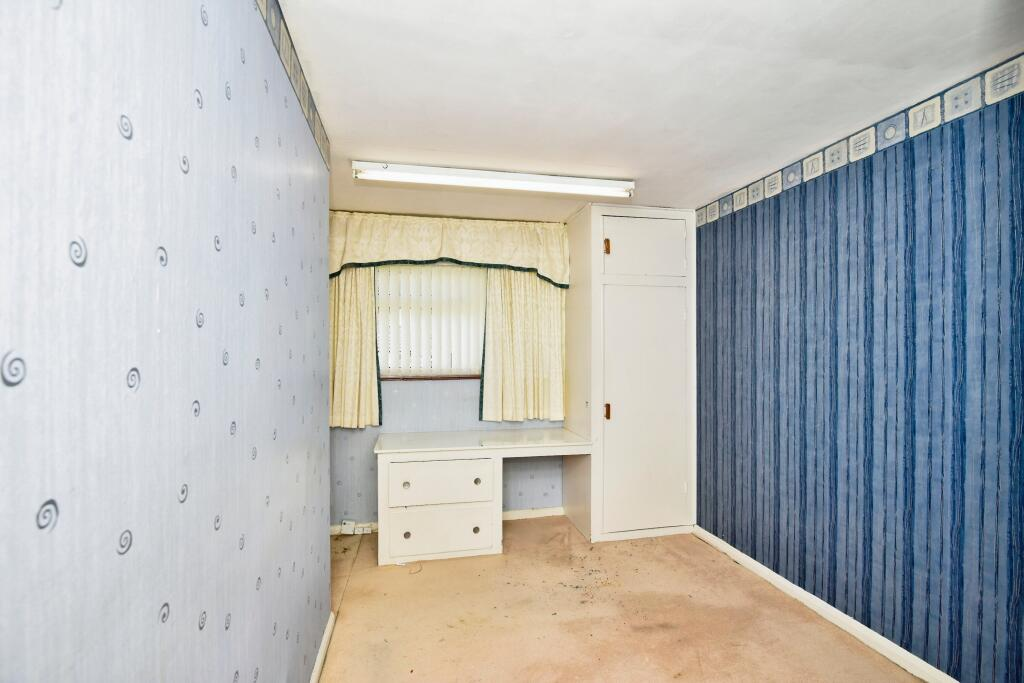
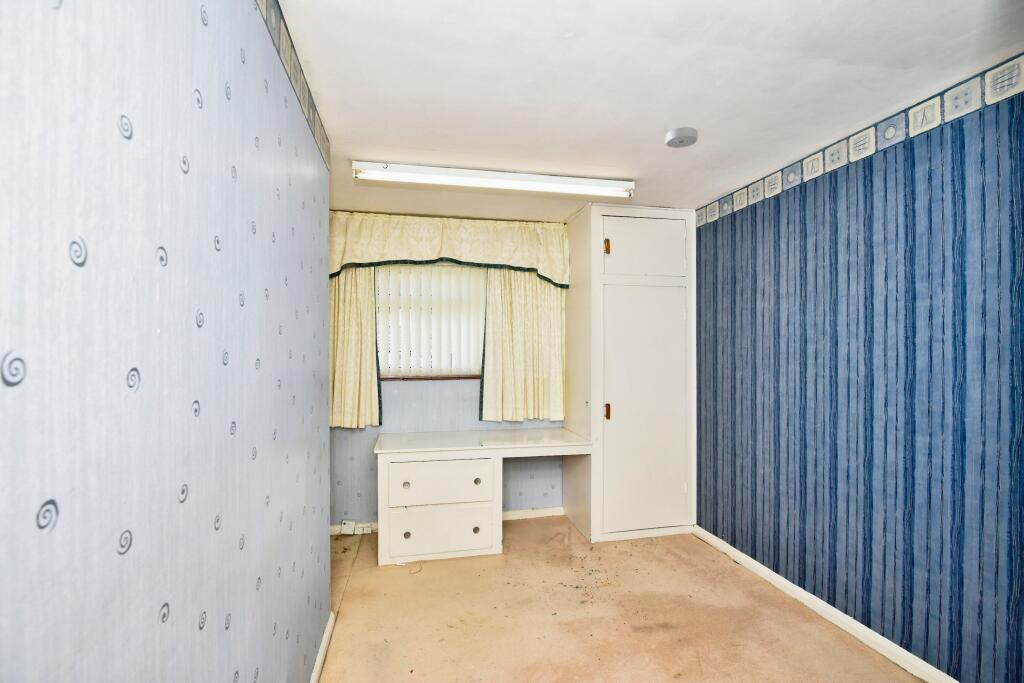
+ smoke detector [665,126,699,149]
